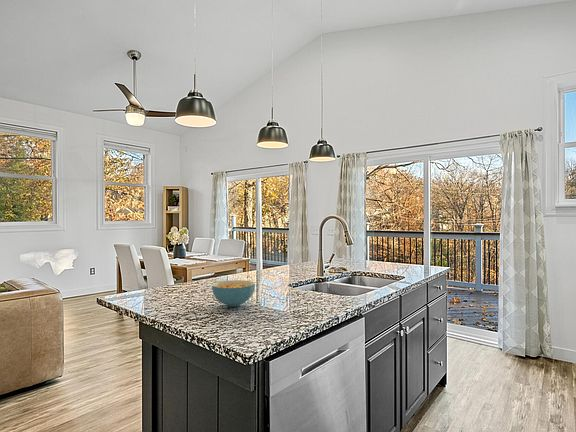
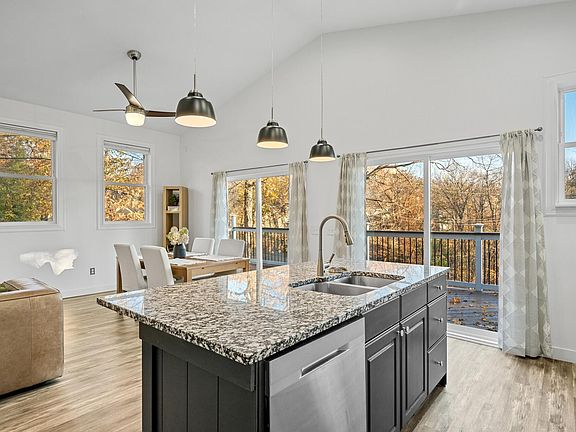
- cereal bowl [211,279,256,308]
